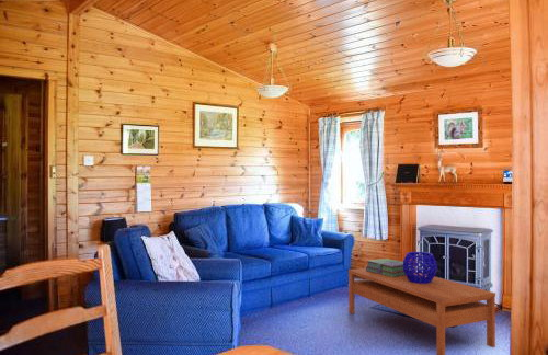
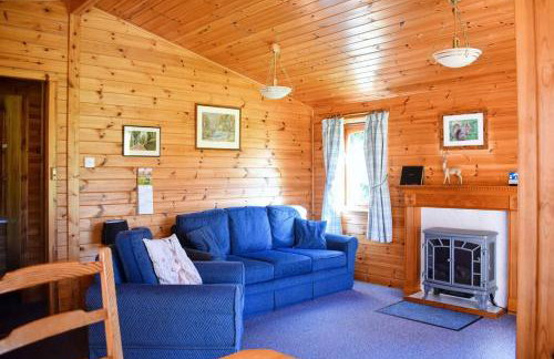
- coffee table [347,267,496,355]
- decorative bowl [402,251,438,284]
- stack of books [365,257,410,277]
